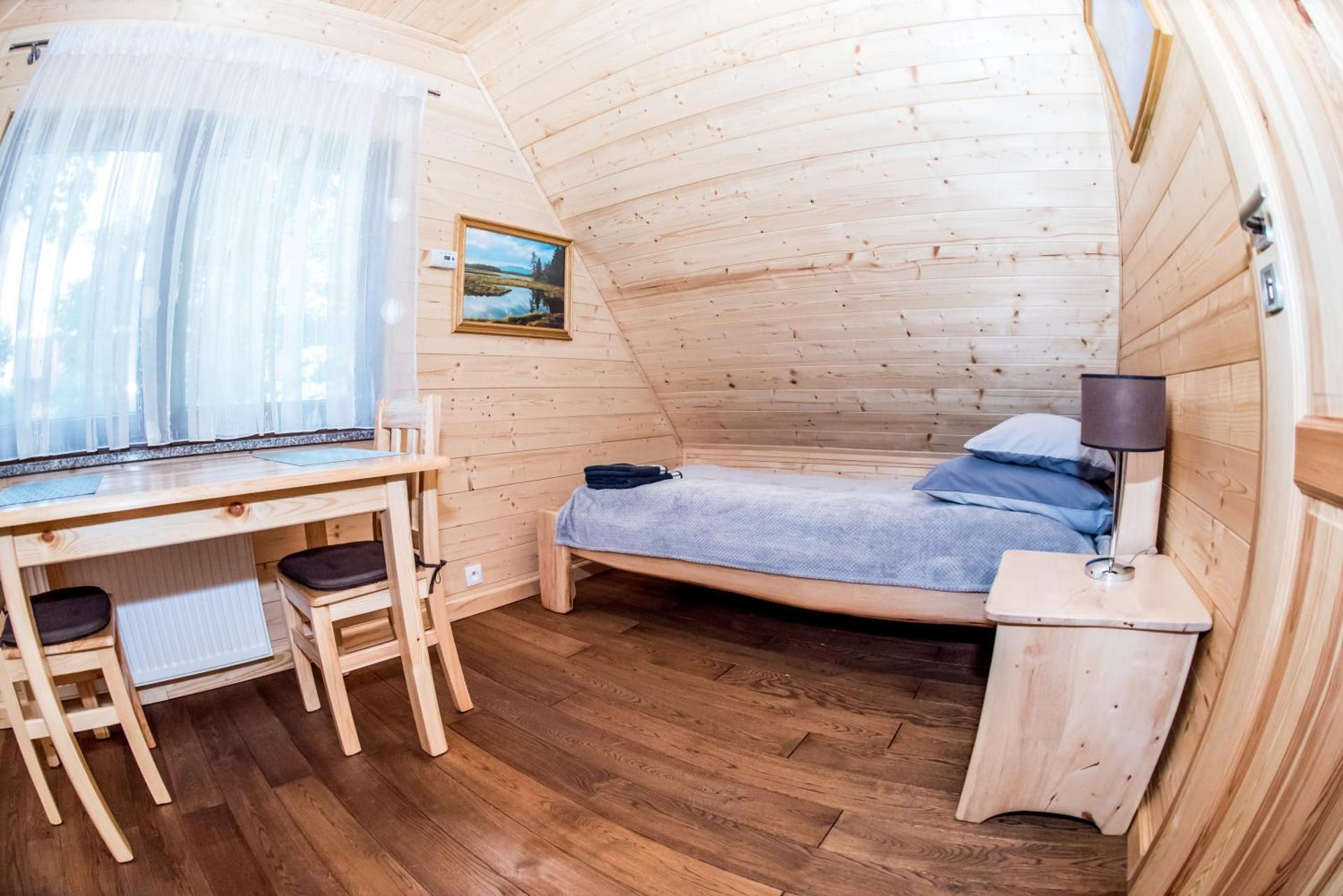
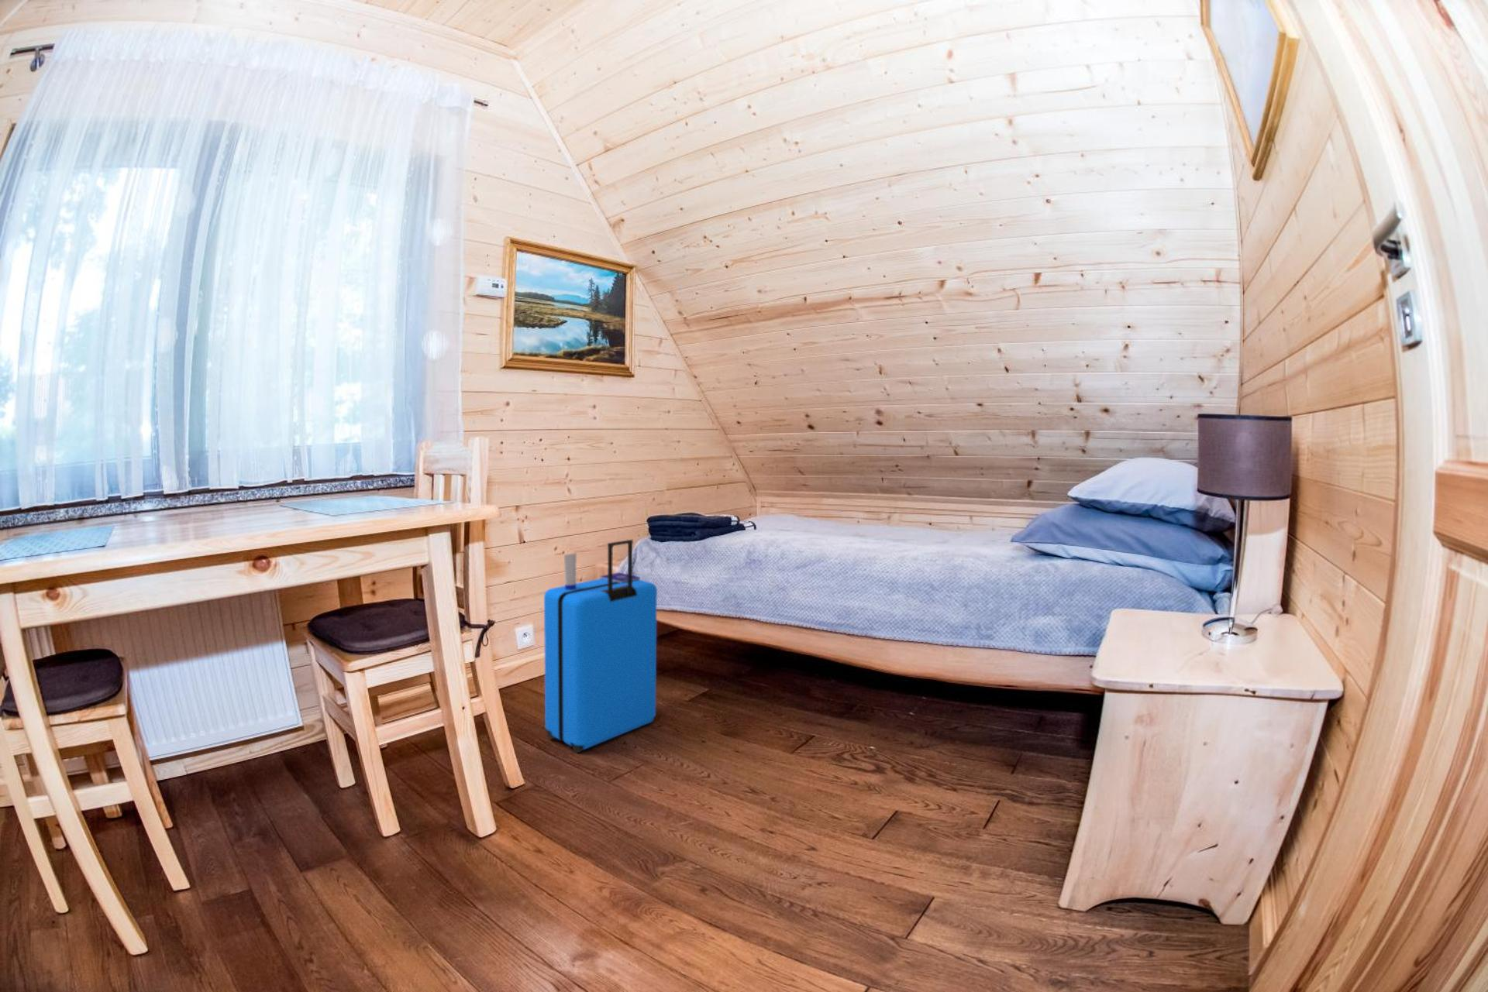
+ suitcase [543,539,658,754]
